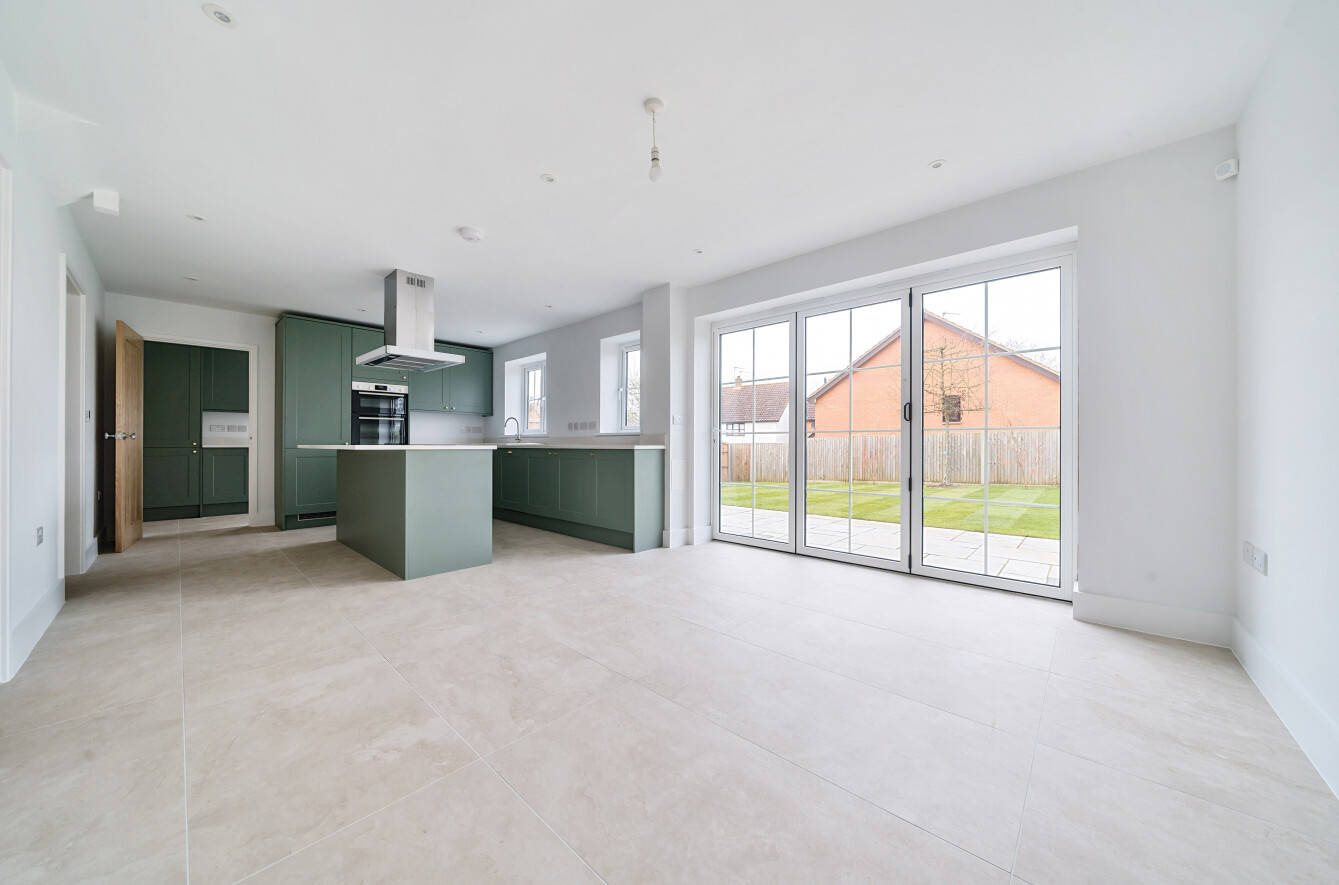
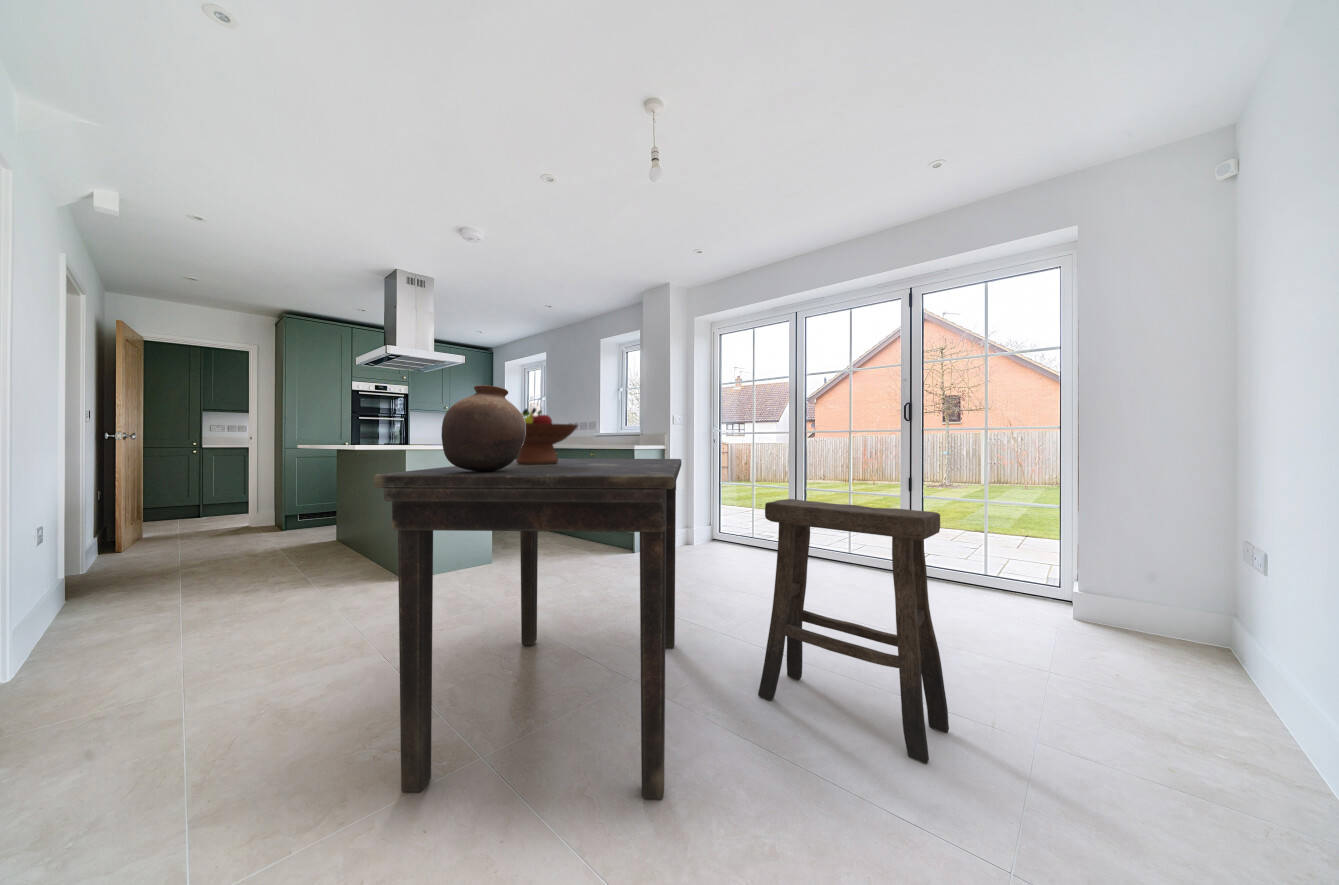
+ stool [757,498,950,765]
+ fruit bowl [516,407,579,464]
+ pottery [440,384,525,472]
+ dining table [373,458,682,800]
